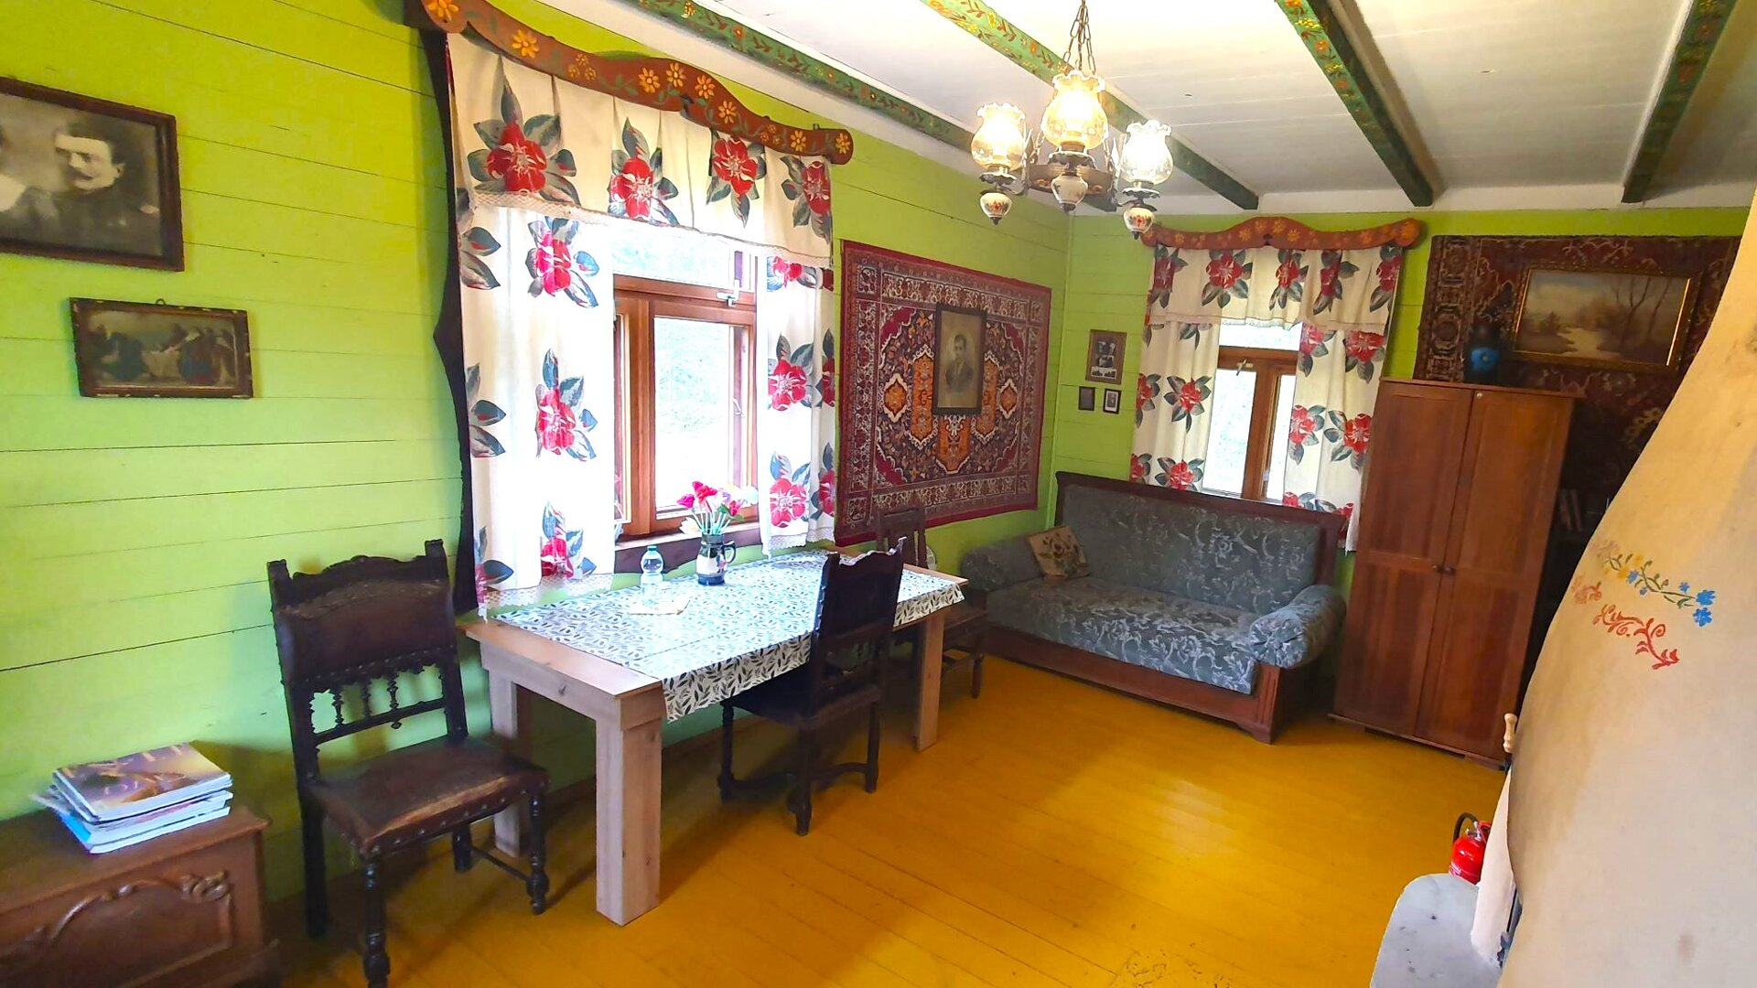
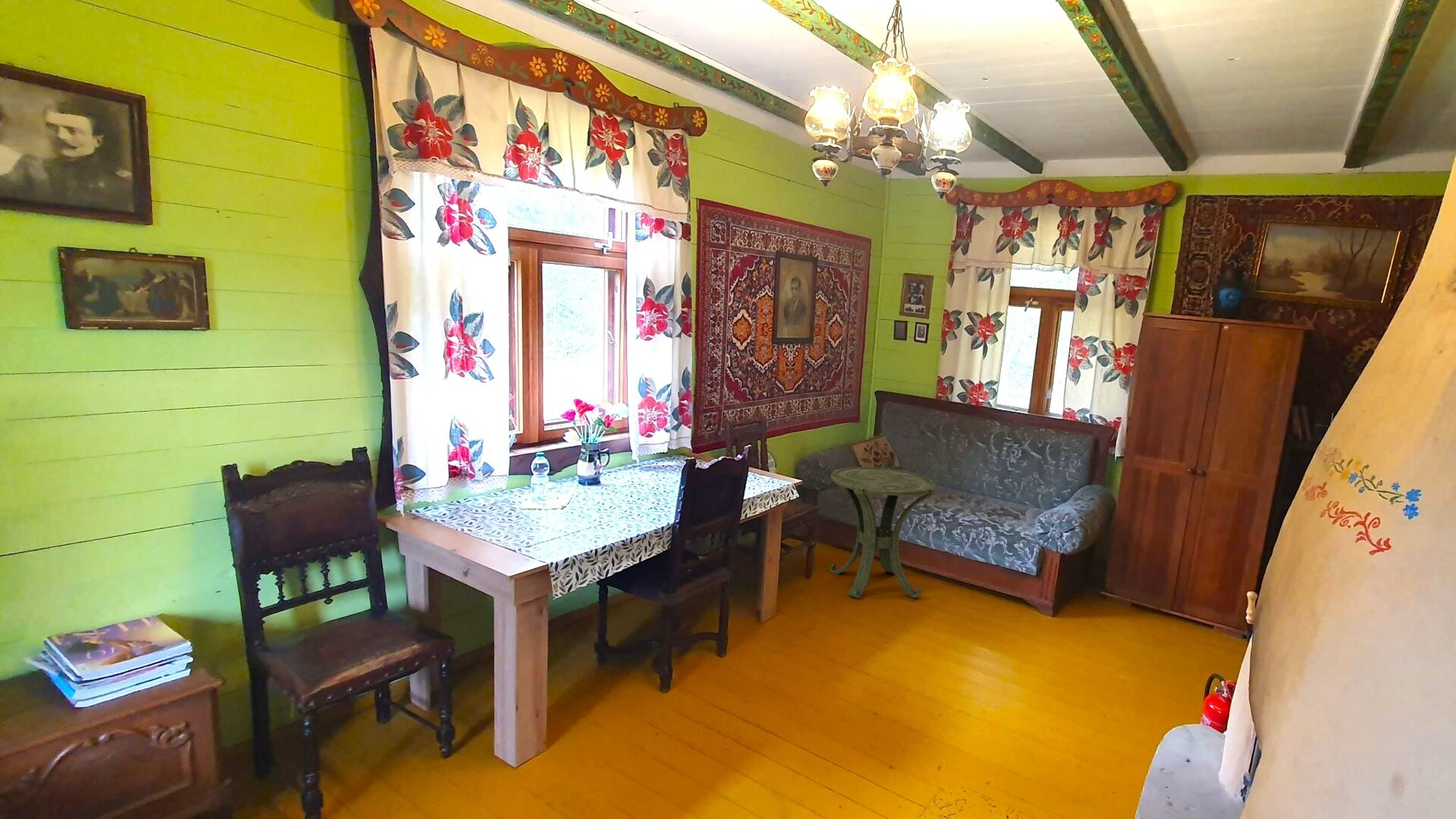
+ side table [829,466,936,599]
